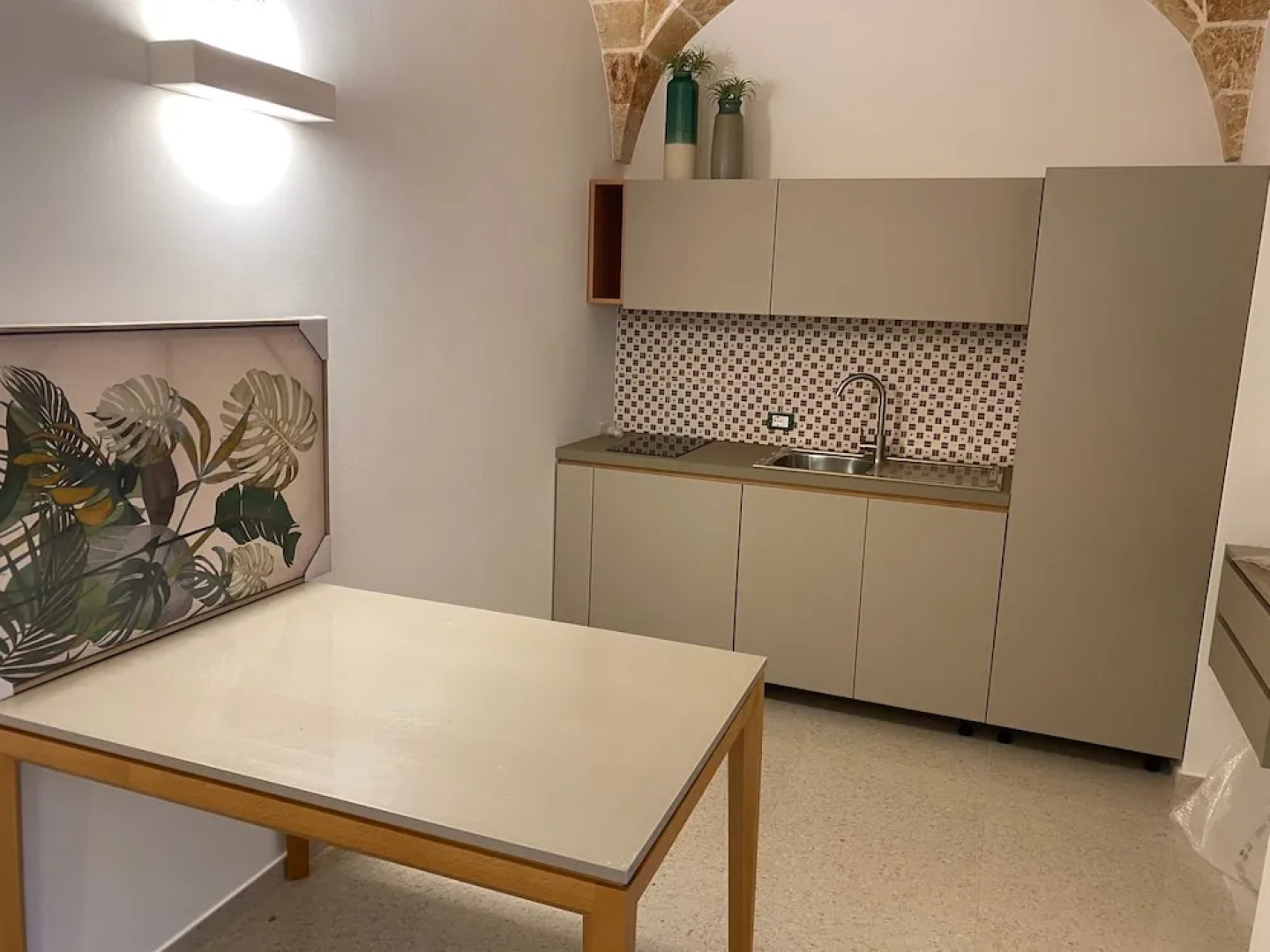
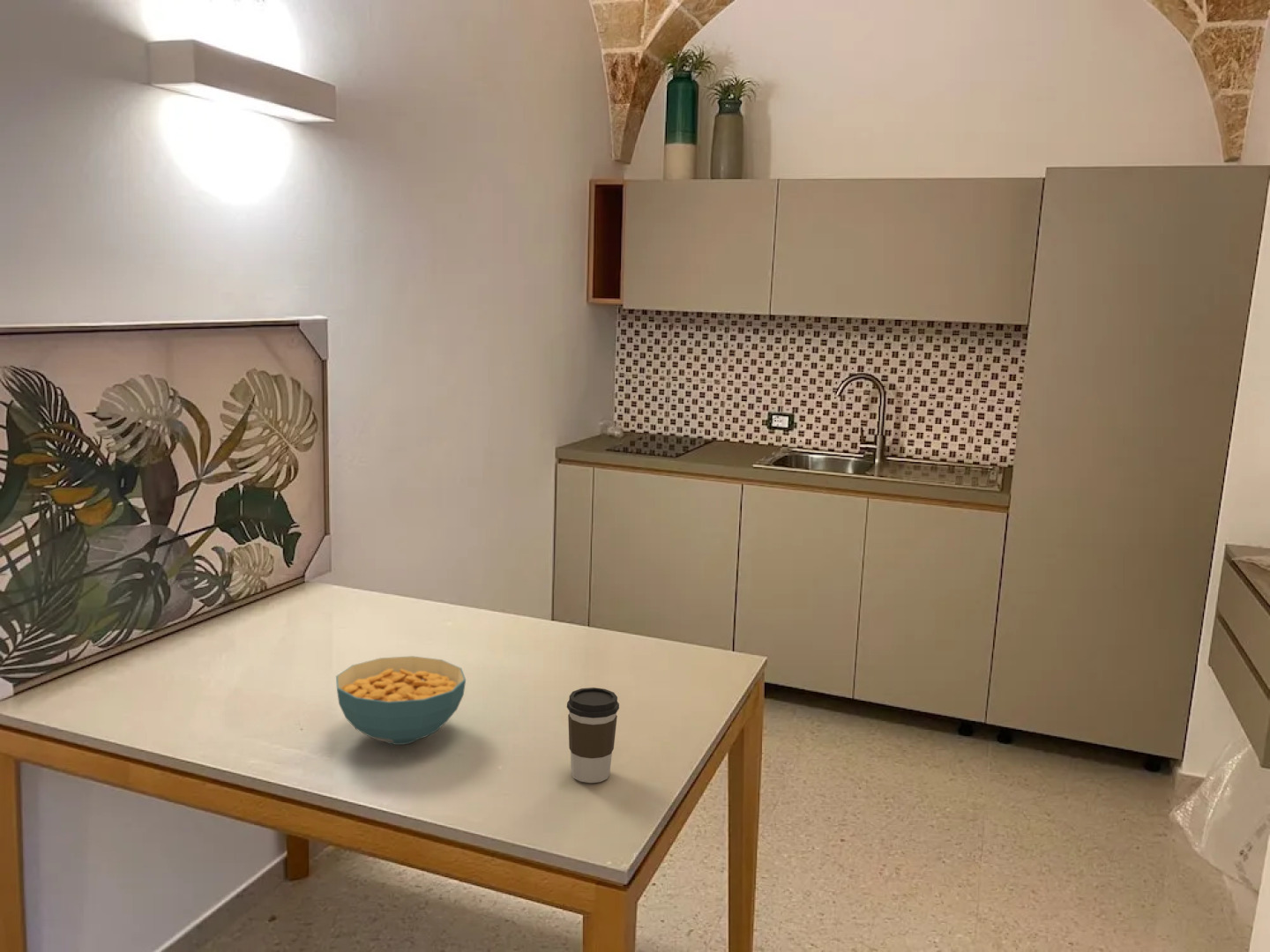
+ coffee cup [566,687,620,784]
+ cereal bowl [335,655,467,746]
